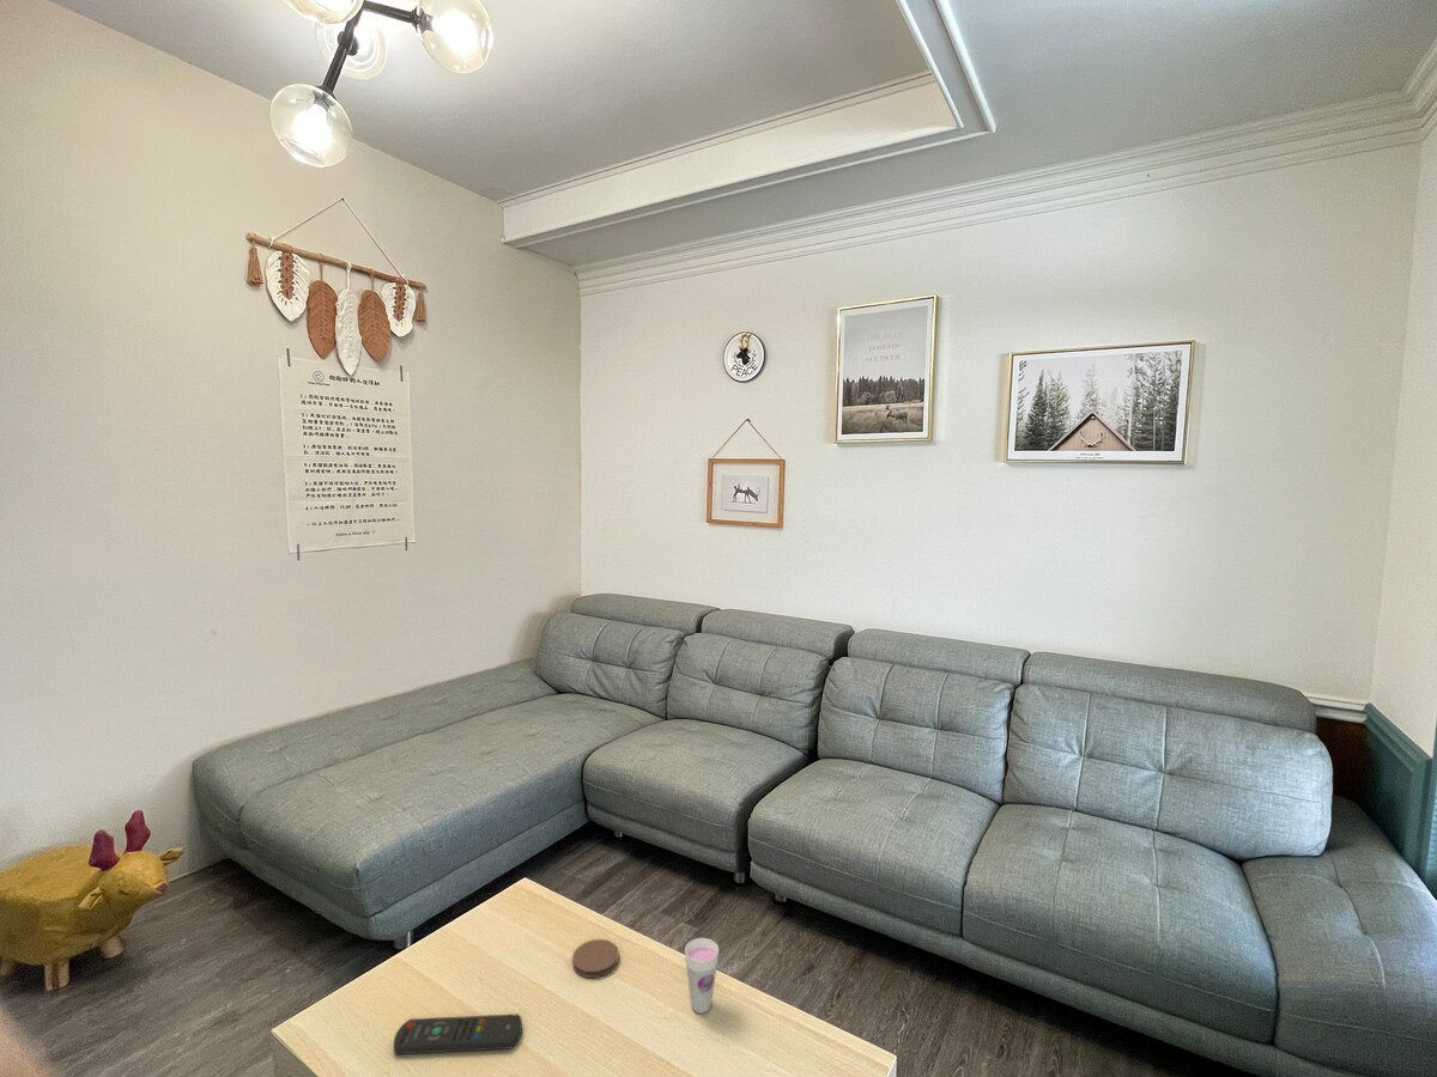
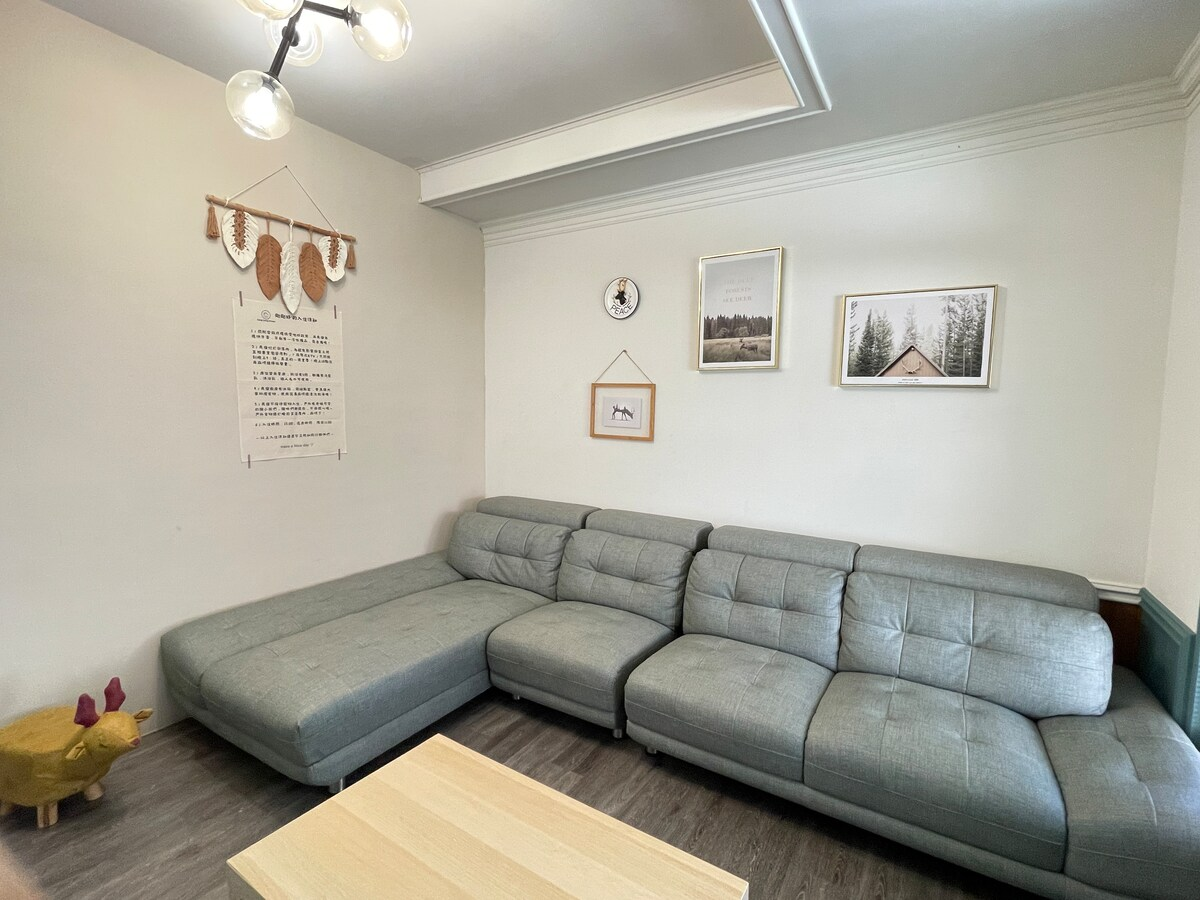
- cup [684,937,720,1014]
- coaster [571,938,620,979]
- remote control [393,1012,523,1055]
